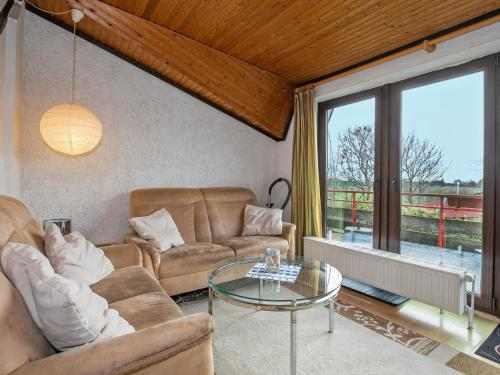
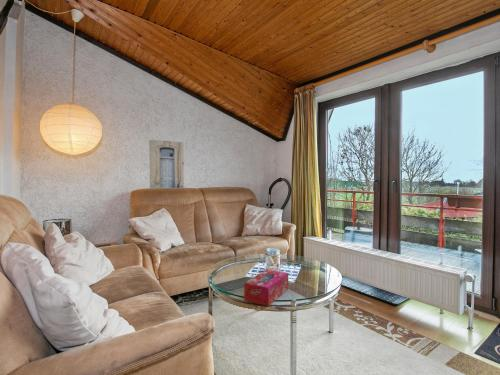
+ tissue box [243,269,289,307]
+ wall art [148,139,185,190]
